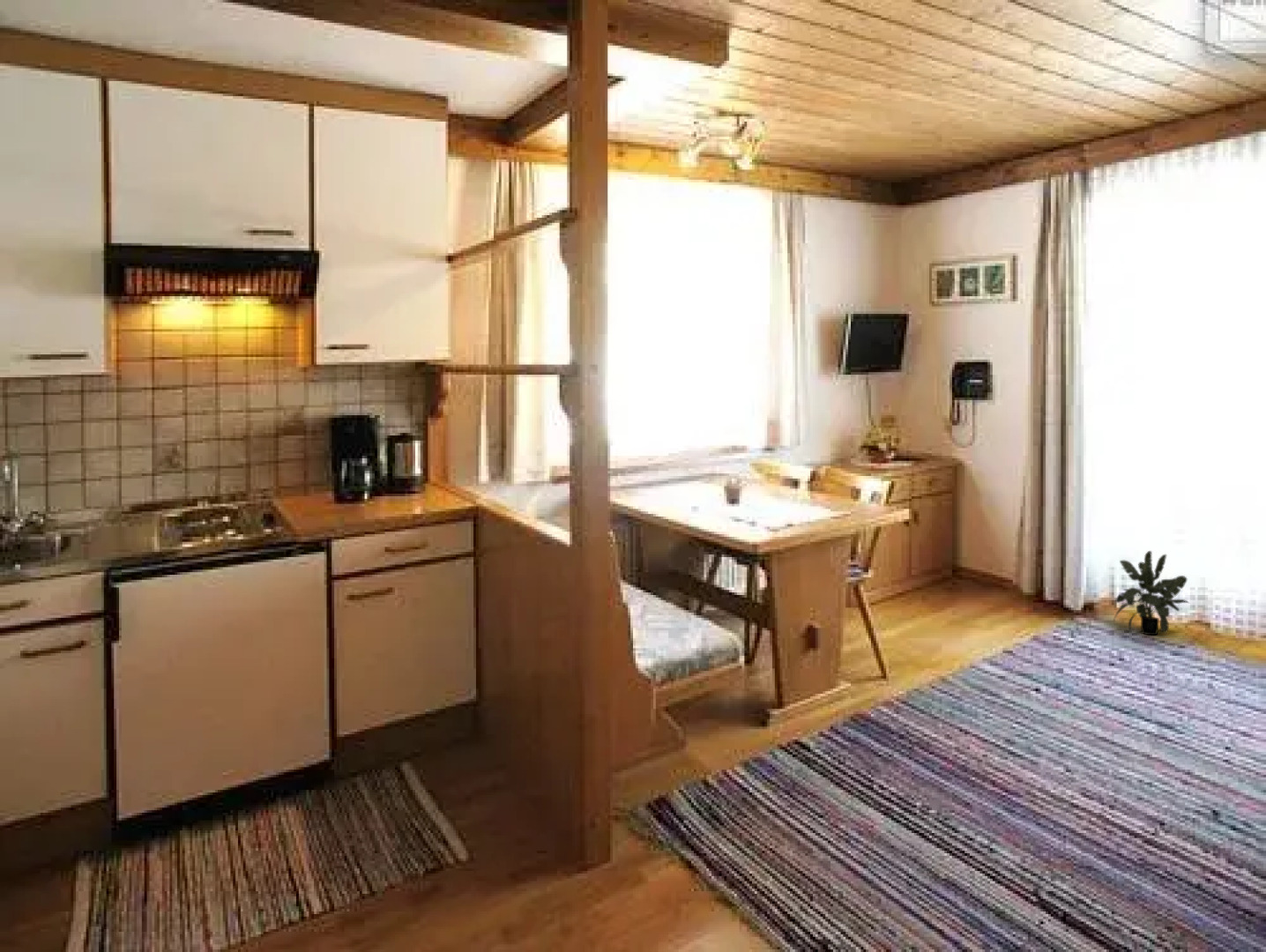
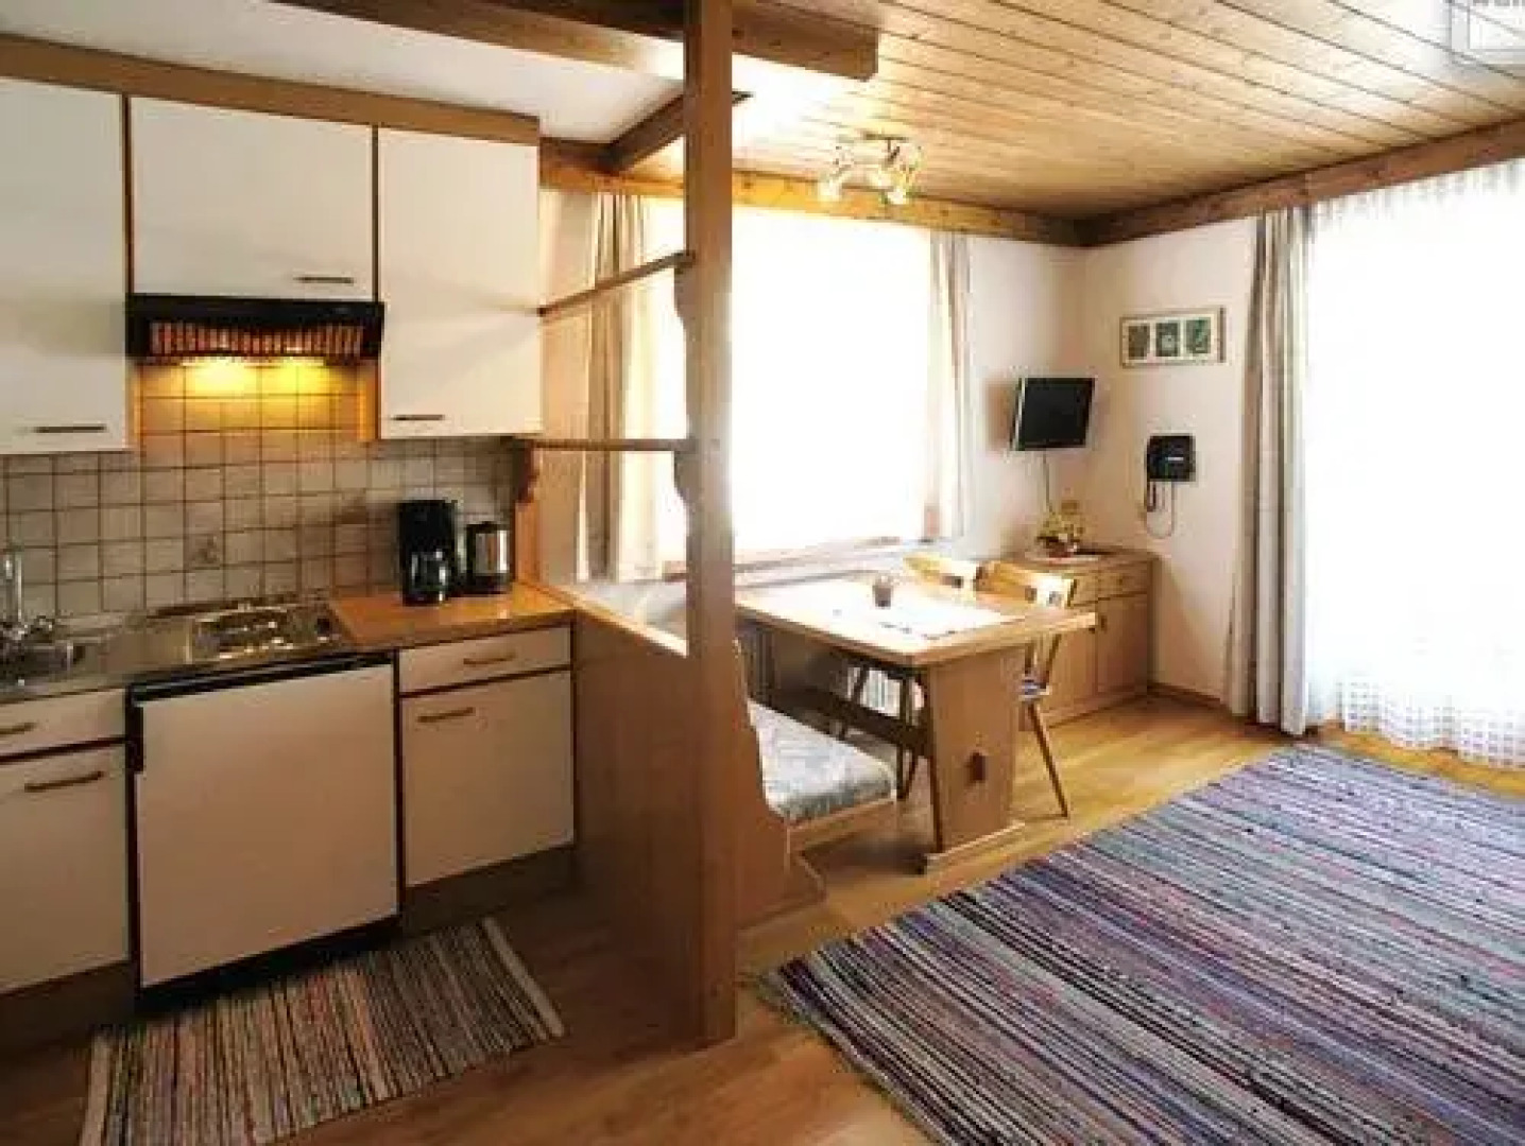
- potted plant [1113,550,1190,636]
